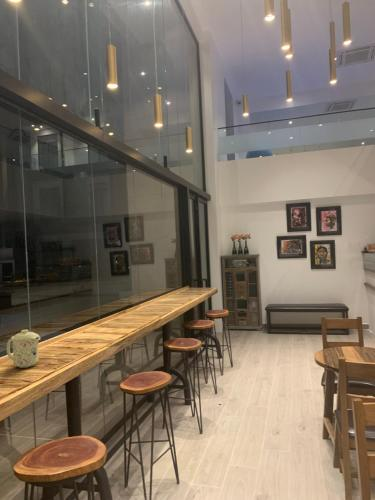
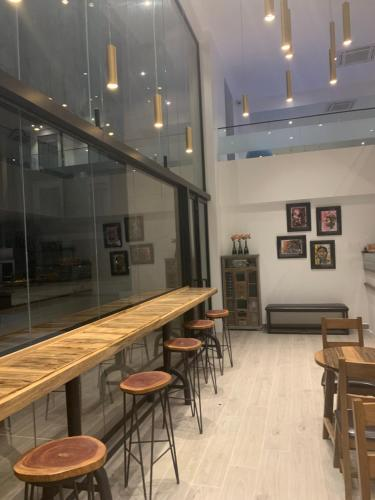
- mug [6,329,41,369]
